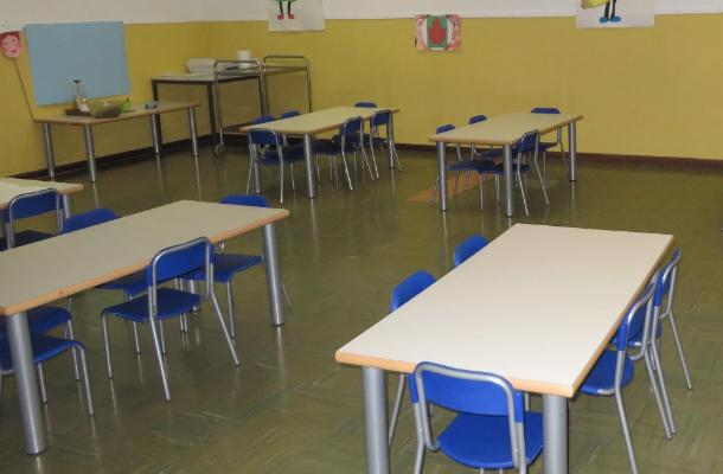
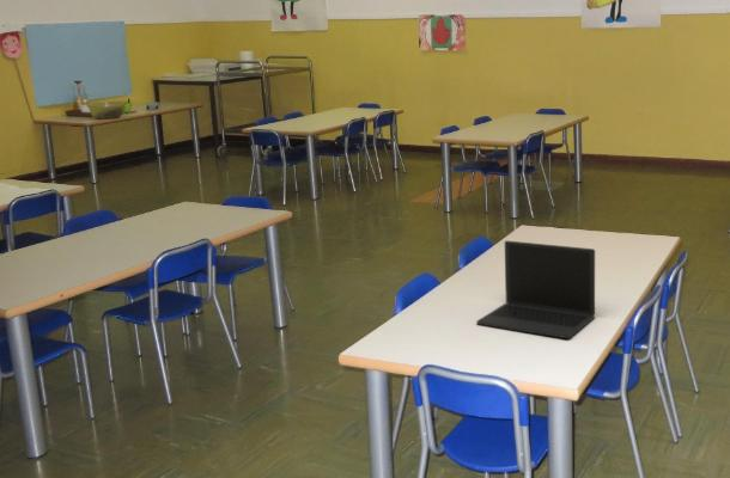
+ laptop [475,240,596,339]
